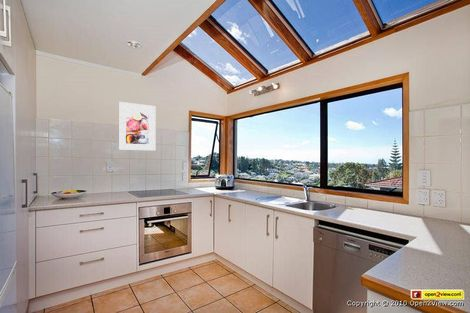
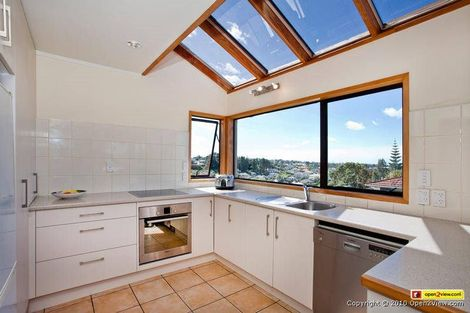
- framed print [118,101,157,151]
